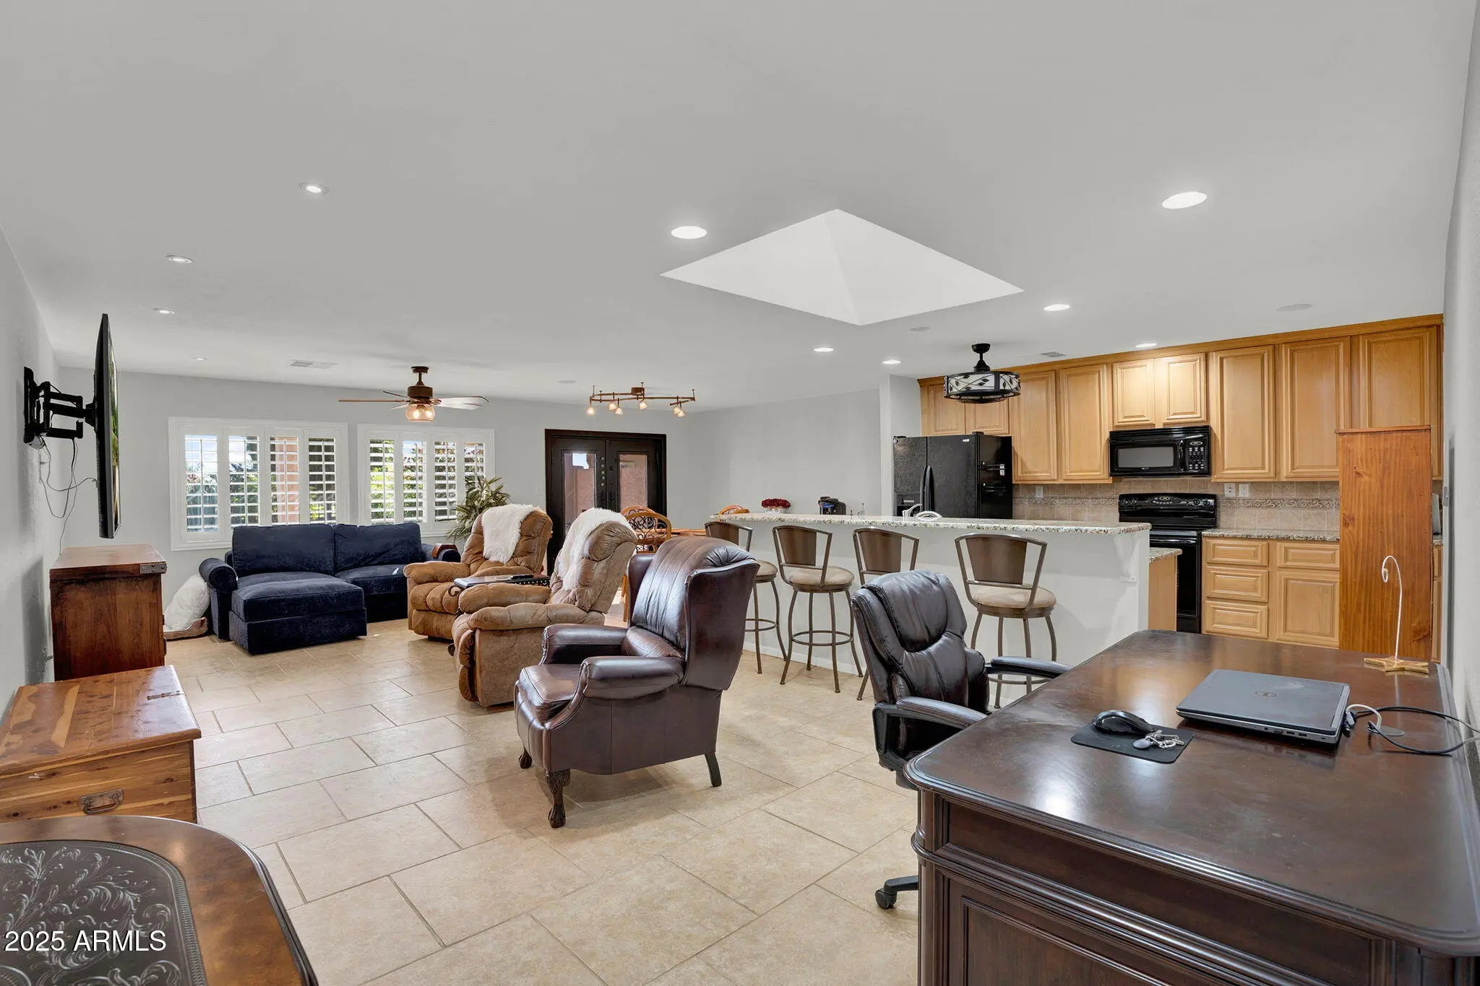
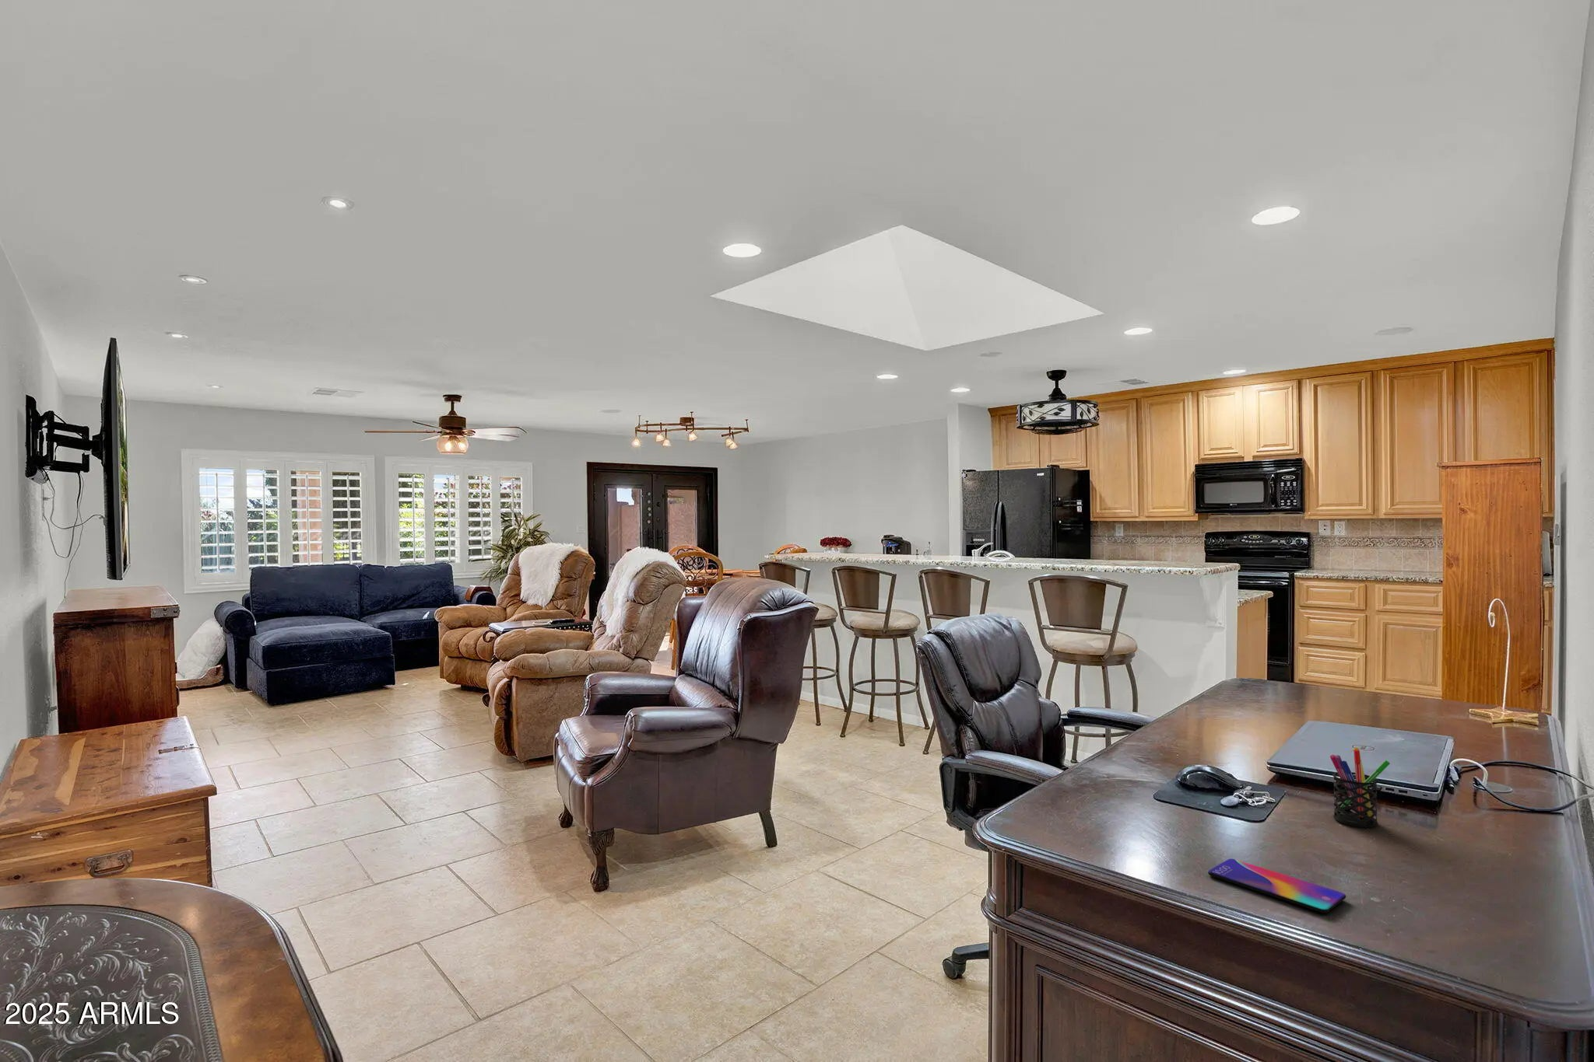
+ pen holder [1330,747,1391,829]
+ smartphone [1207,858,1346,914]
